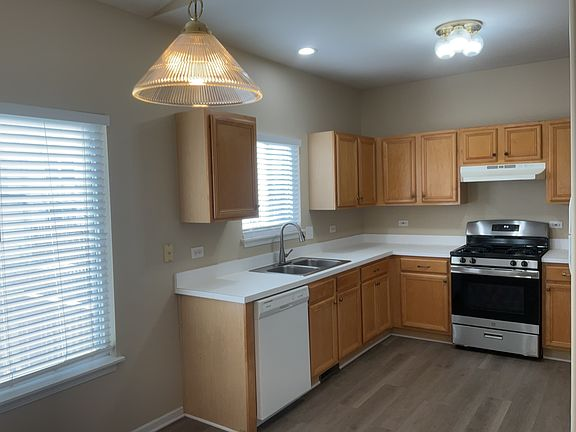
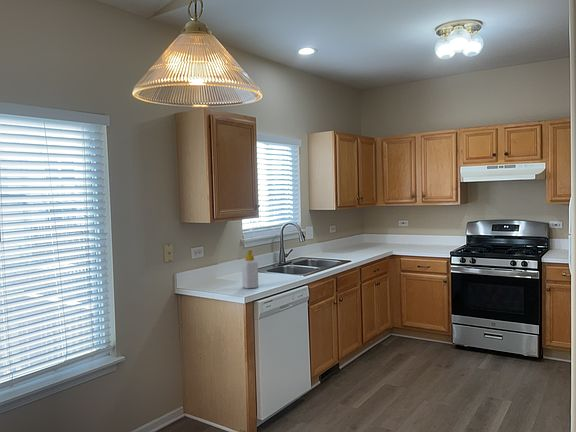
+ soap bottle [241,249,259,289]
